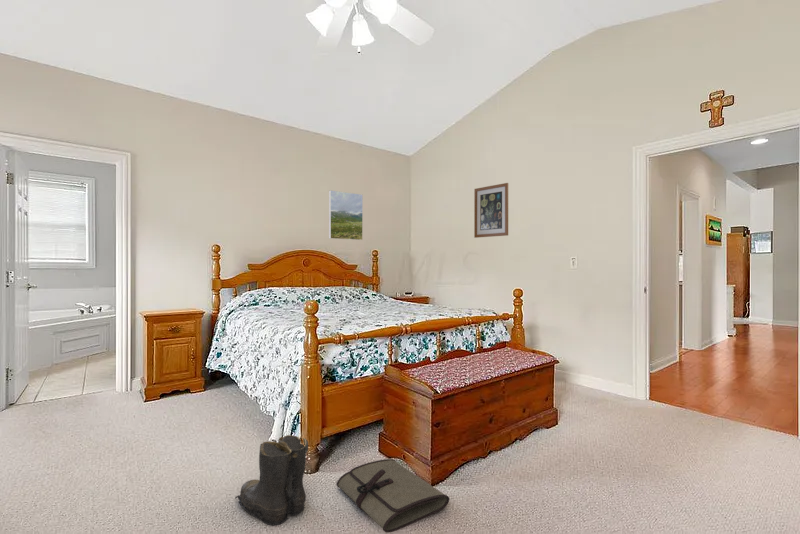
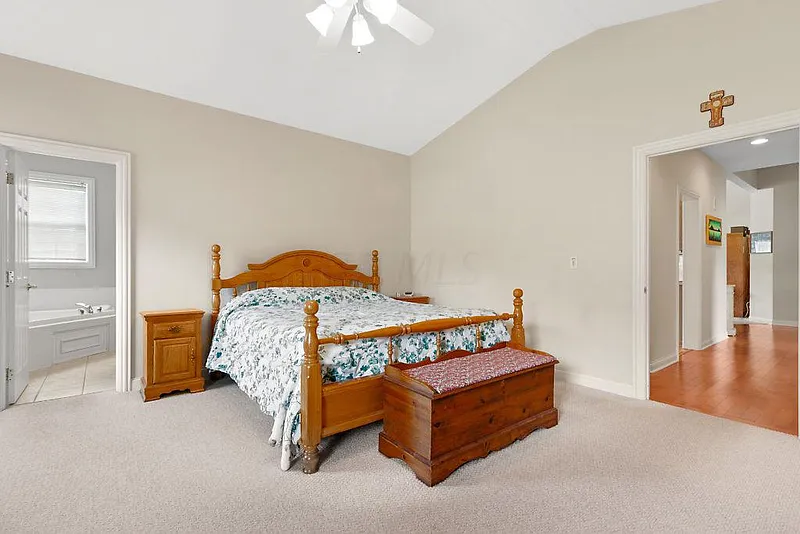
- tool roll [336,458,450,534]
- boots [234,434,309,527]
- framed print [328,189,364,241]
- wall art [473,182,509,239]
